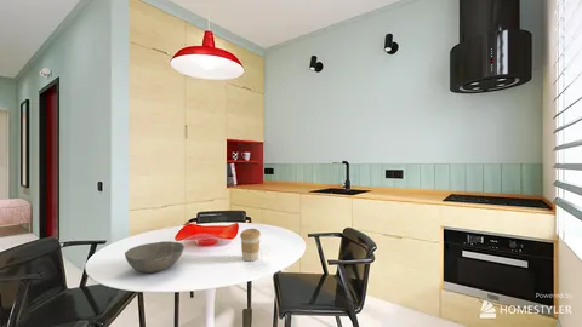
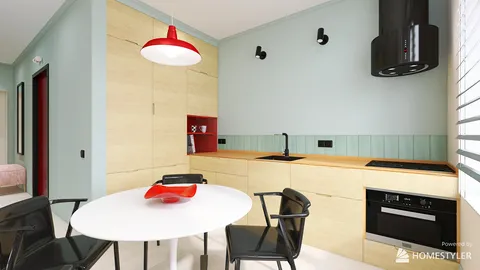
- coffee cup [239,228,262,262]
- bowl [124,240,186,274]
